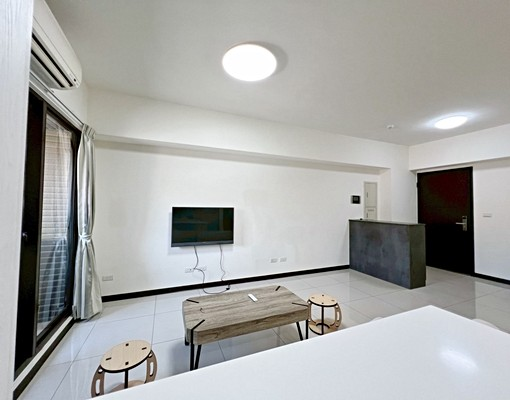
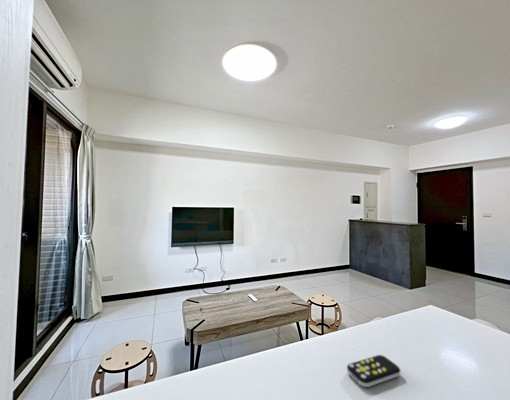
+ remote control [346,354,401,388]
